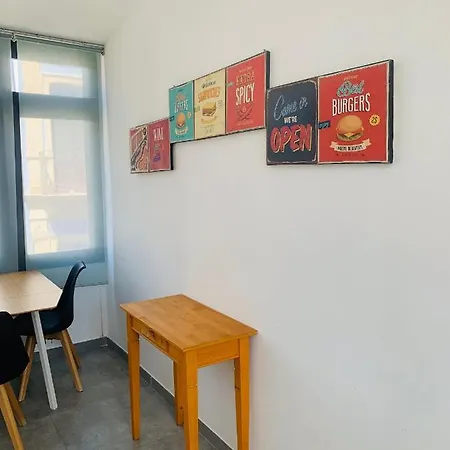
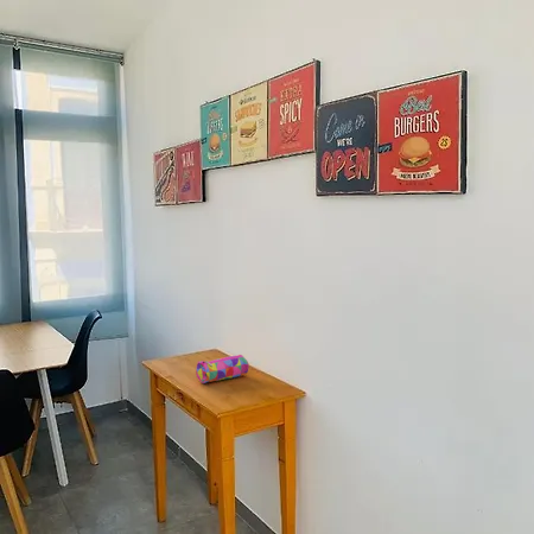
+ pencil case [195,354,250,384]
